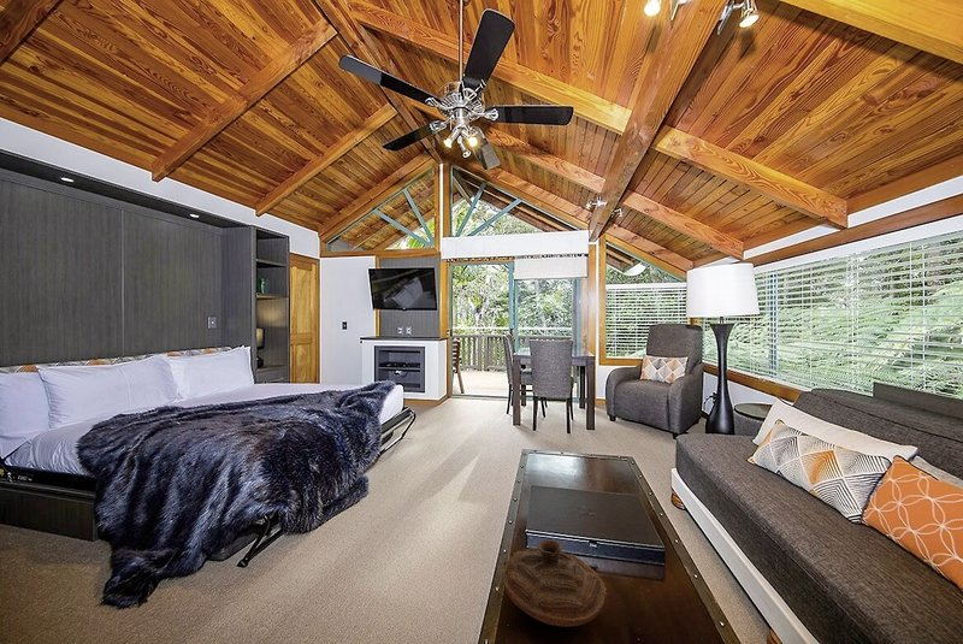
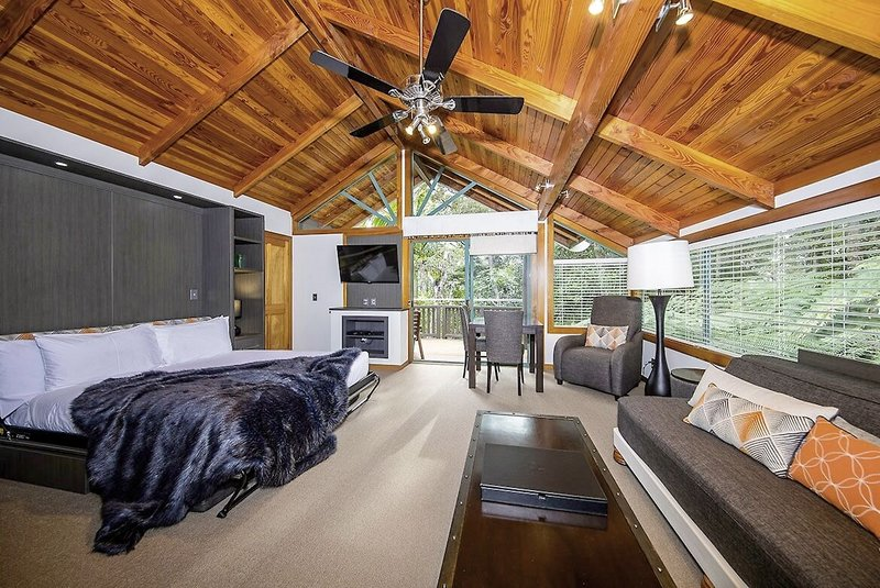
- decorative bowl [501,538,608,627]
